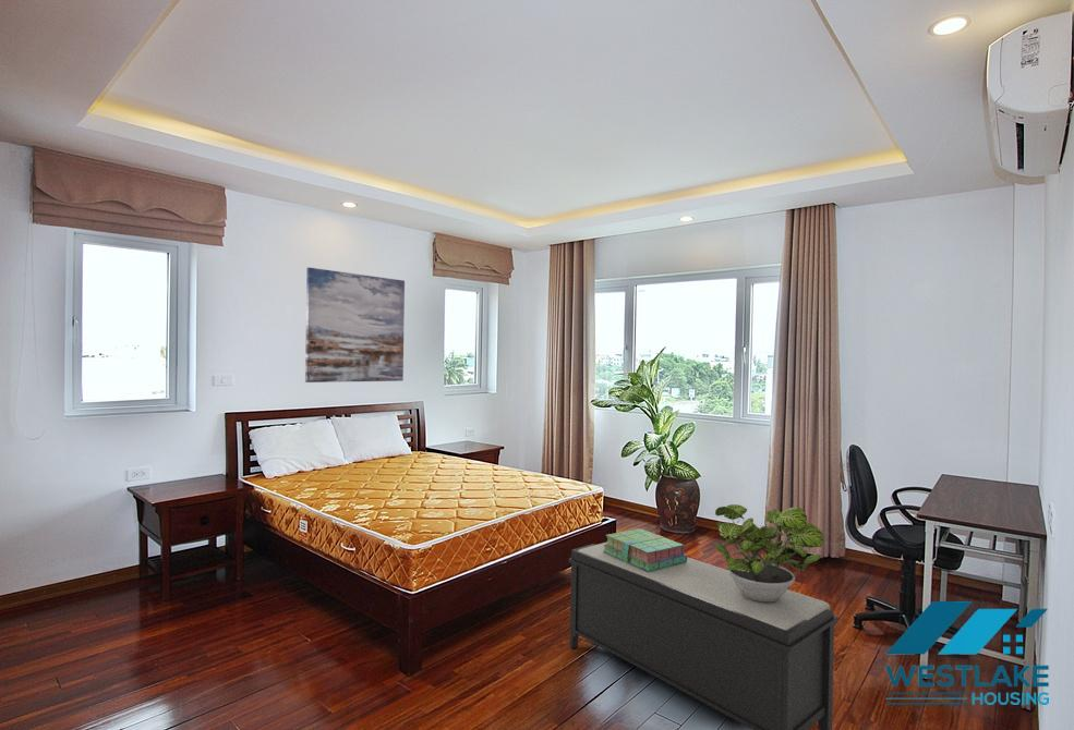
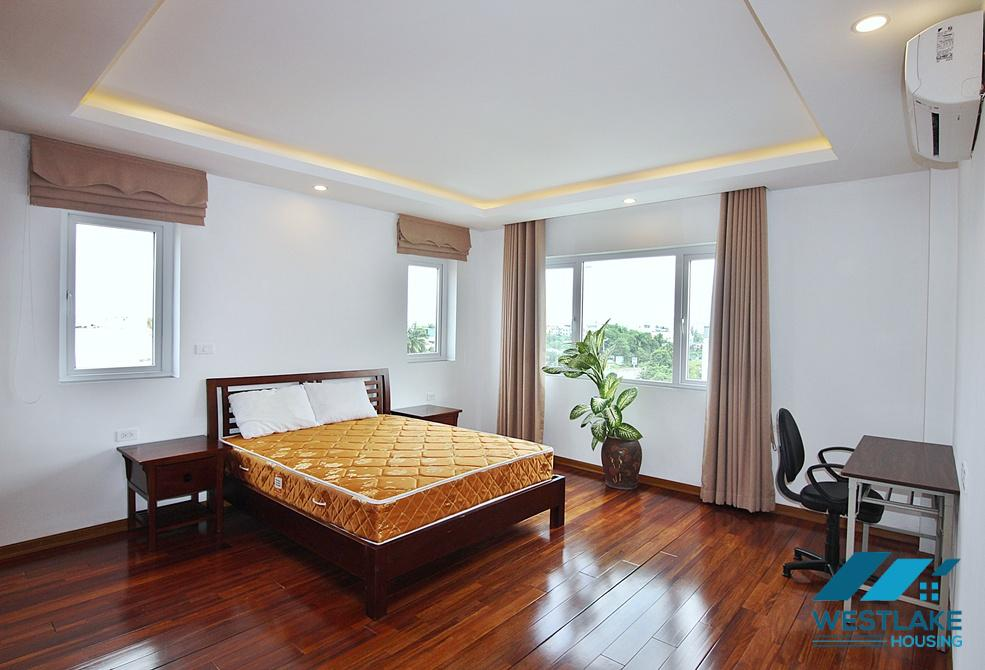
- bench [567,542,840,730]
- potted plant [712,503,824,601]
- stack of books [603,527,688,572]
- wall art [304,267,406,384]
